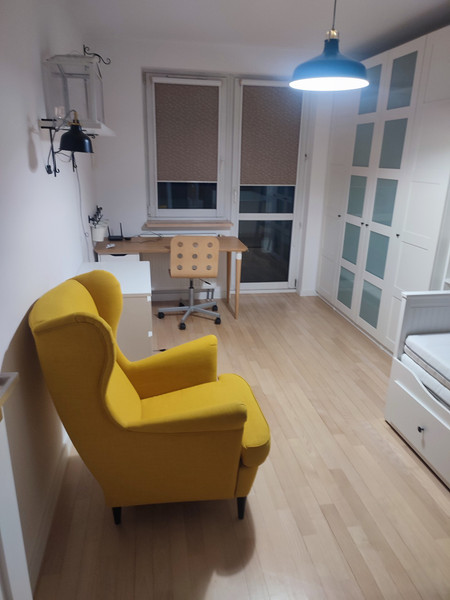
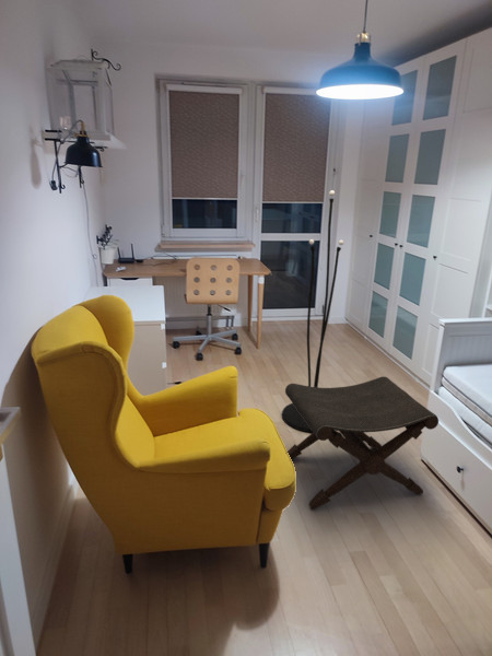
+ floor lamp [281,189,344,434]
+ footstool [284,376,440,511]
